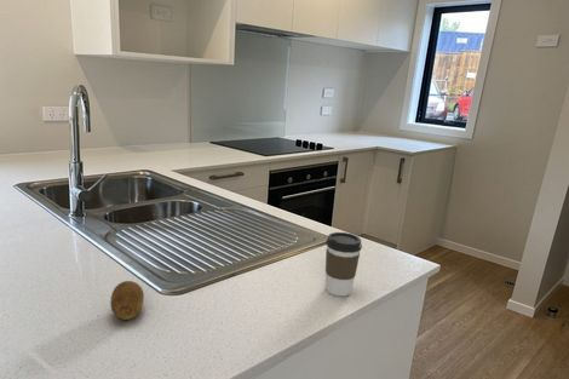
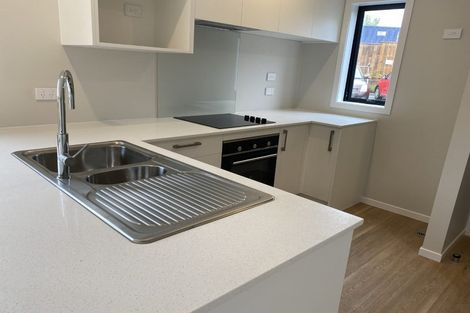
- fruit [109,280,145,321]
- coffee cup [324,231,363,297]
